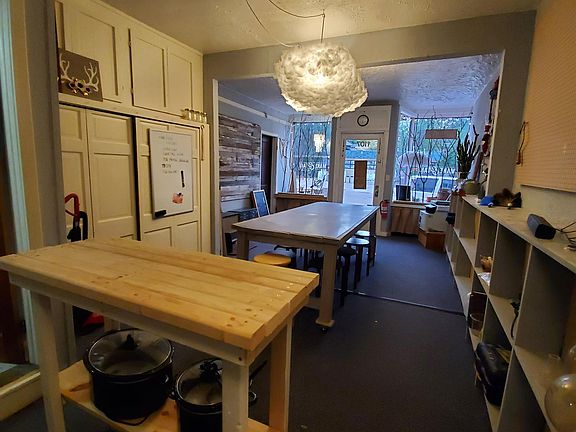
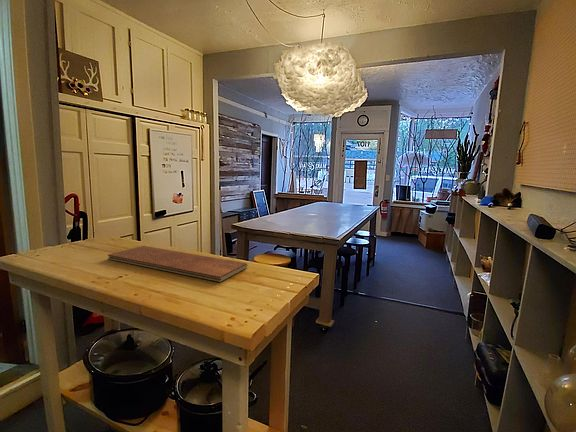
+ chopping board [107,245,249,283]
